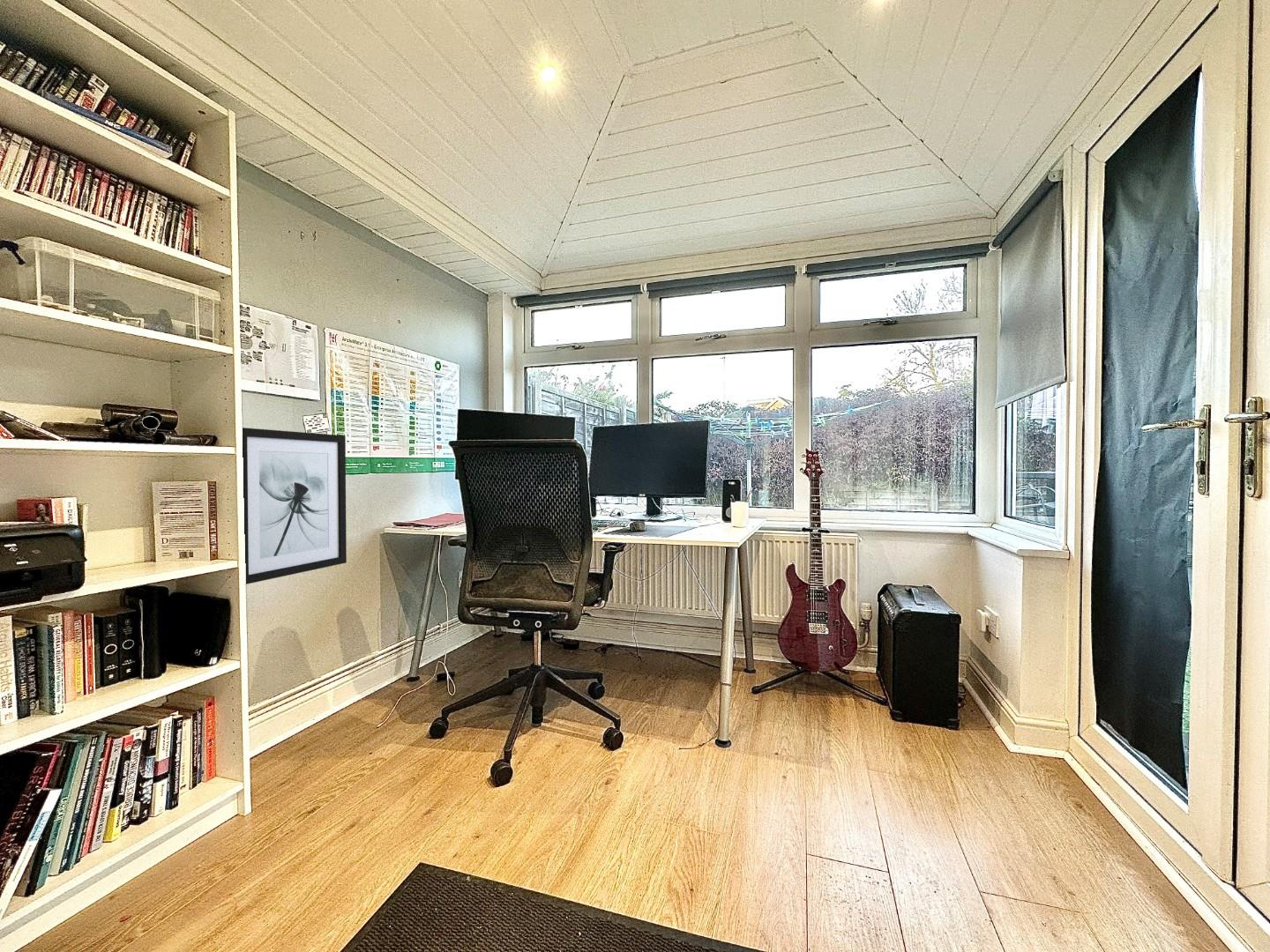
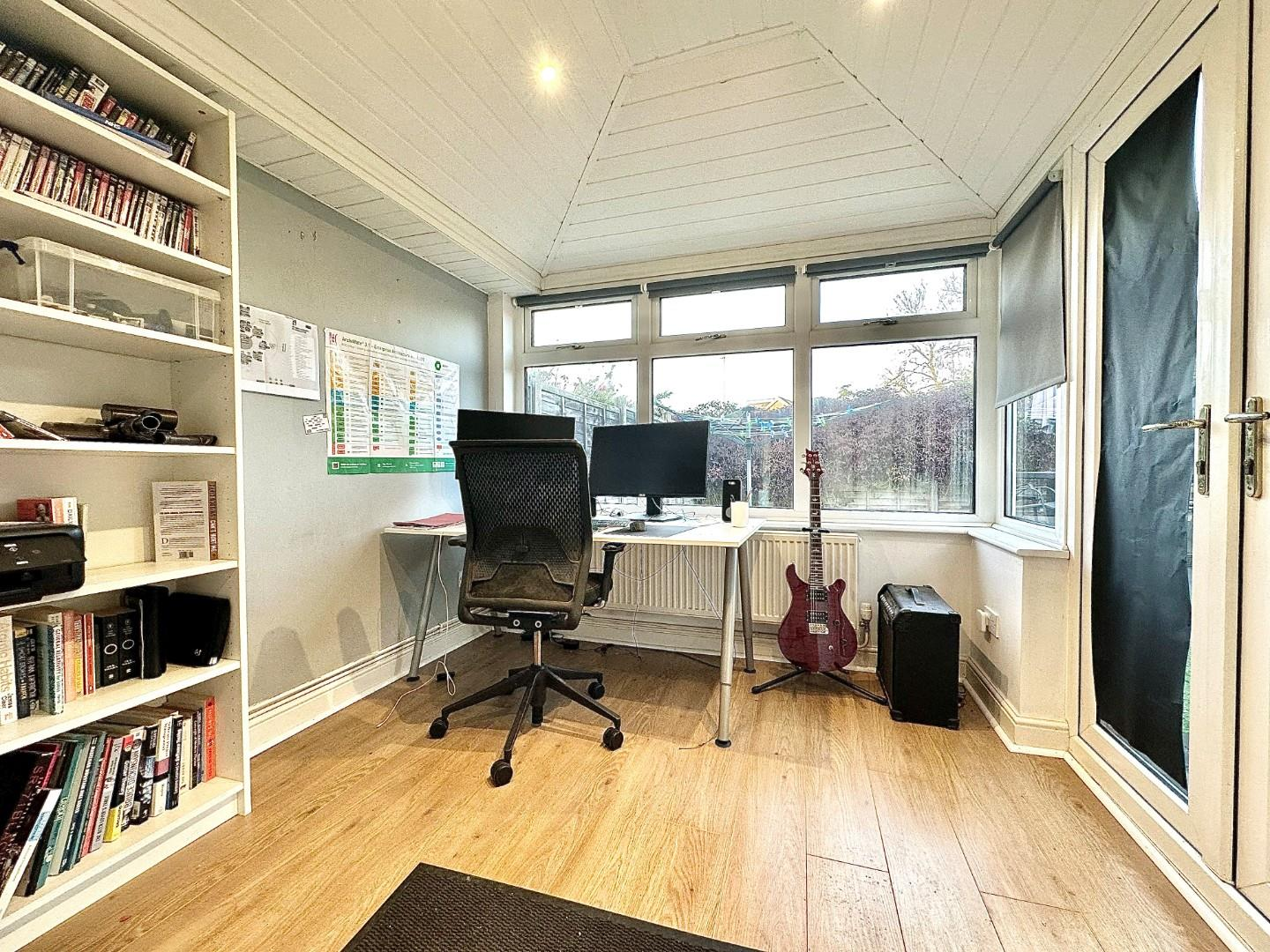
- wall art [242,427,347,585]
